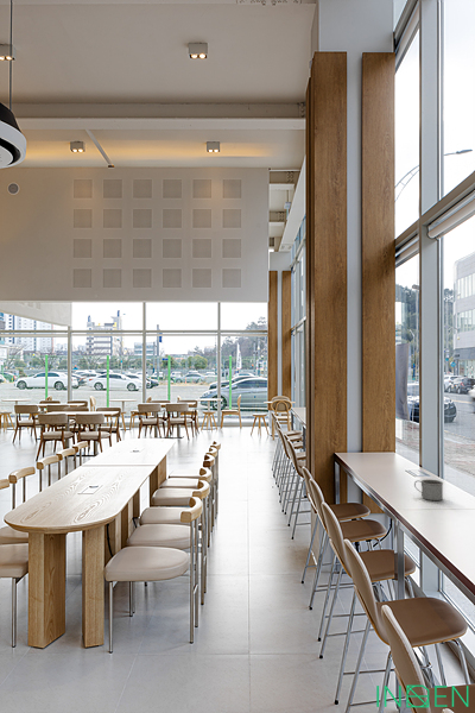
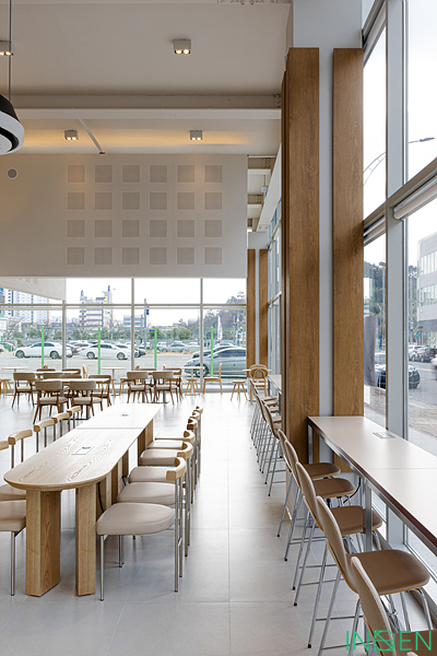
- mug [413,479,444,501]
